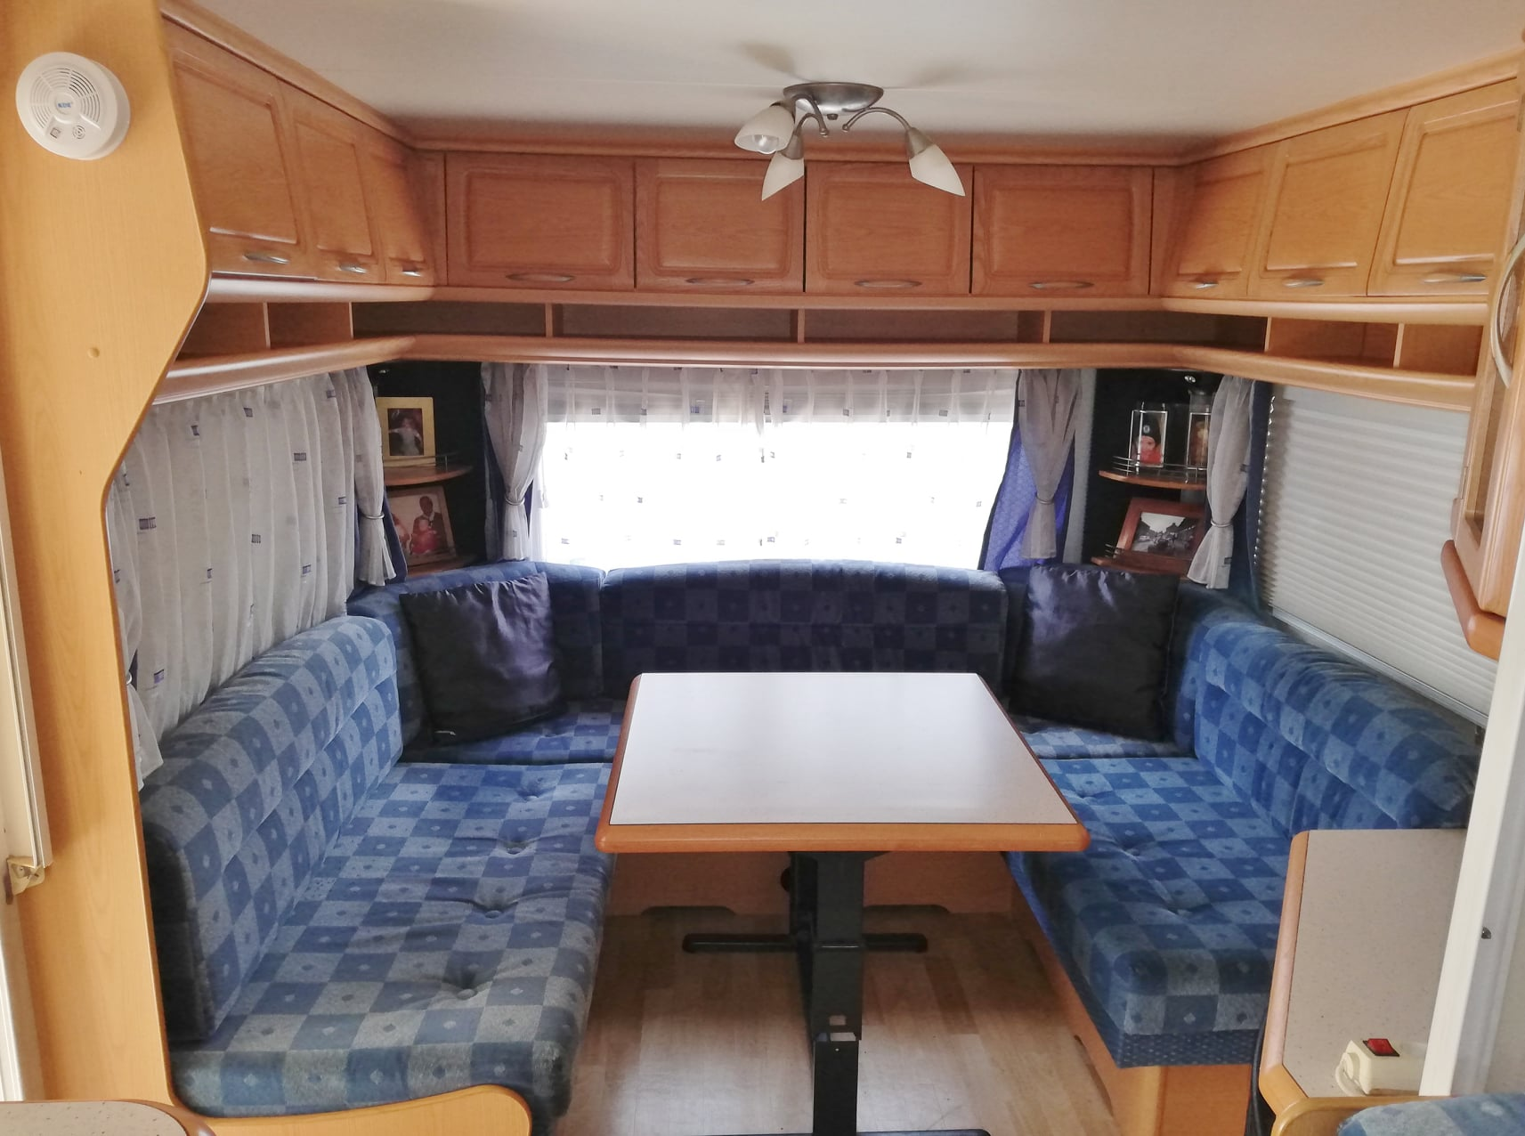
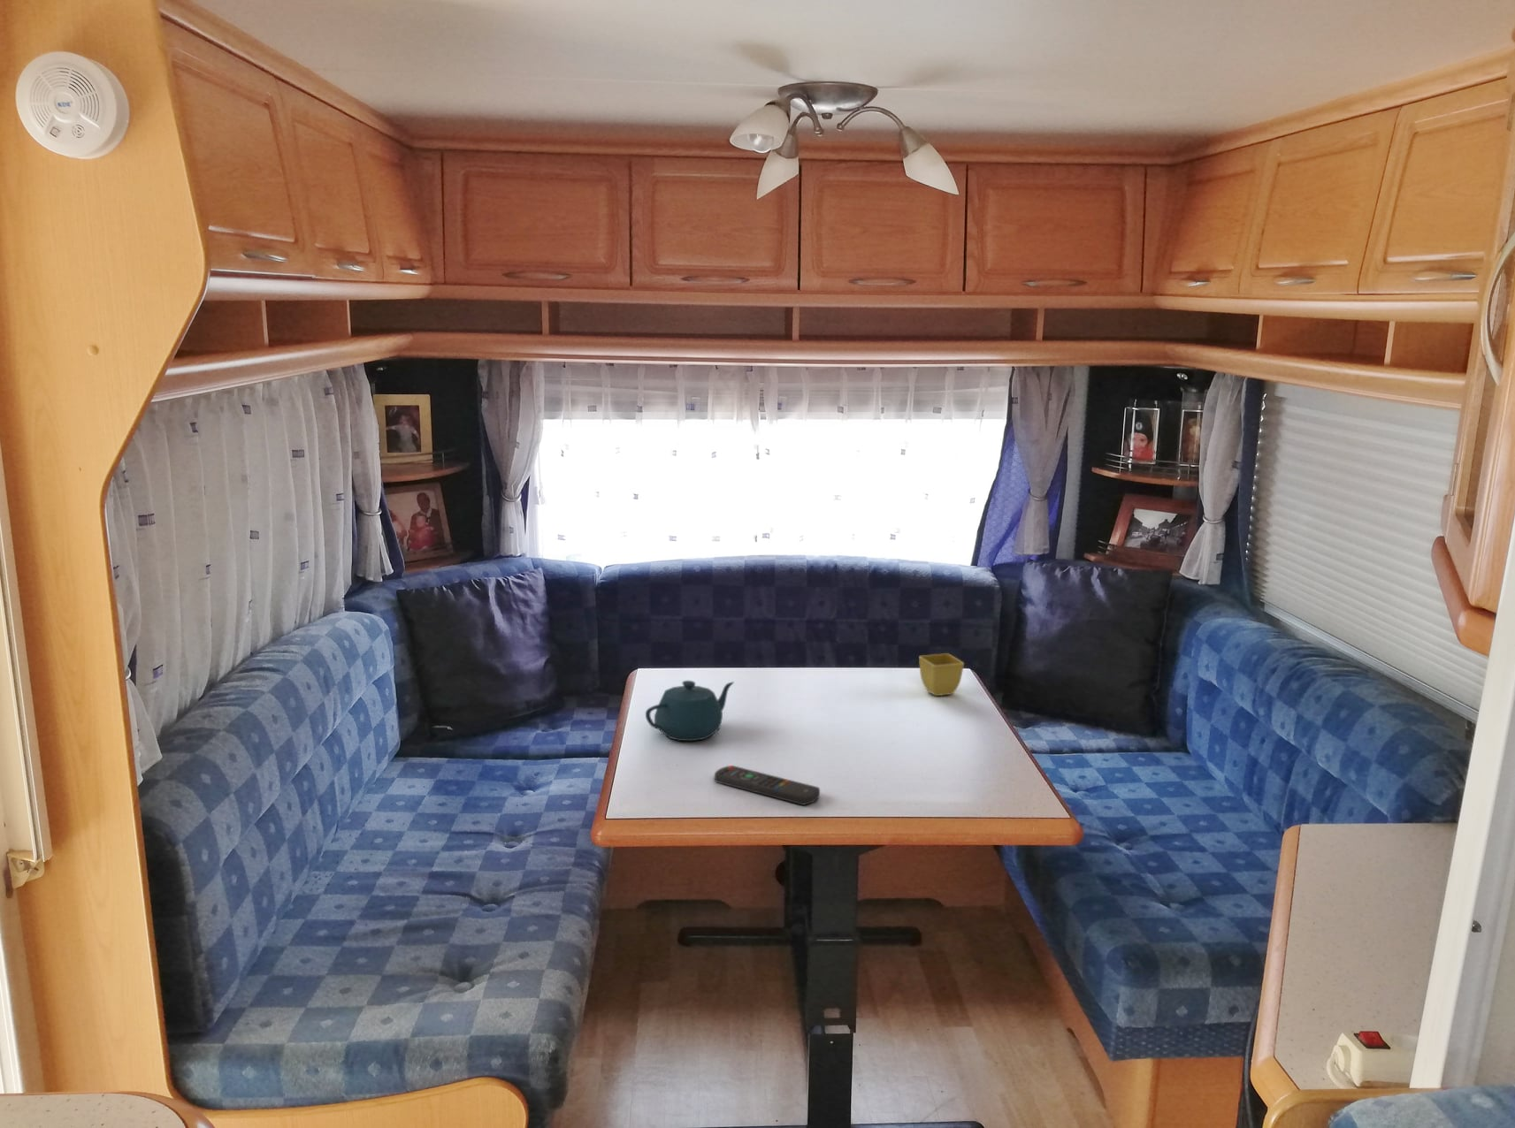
+ flower pot [918,653,965,697]
+ remote control [714,764,820,806]
+ teapot [645,680,735,742]
